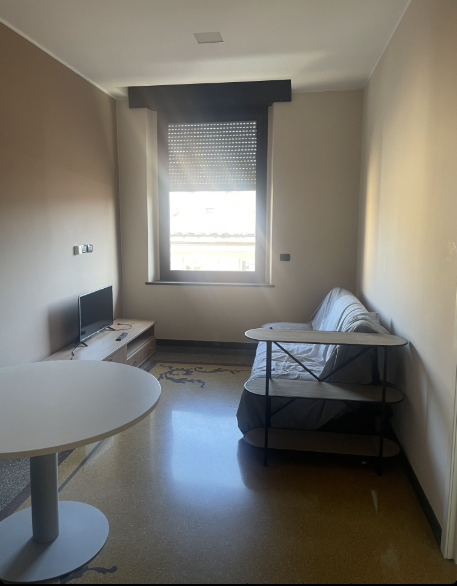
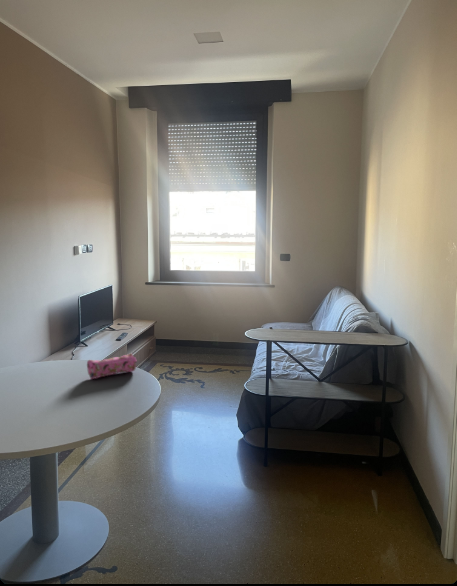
+ pencil case [86,352,138,380]
